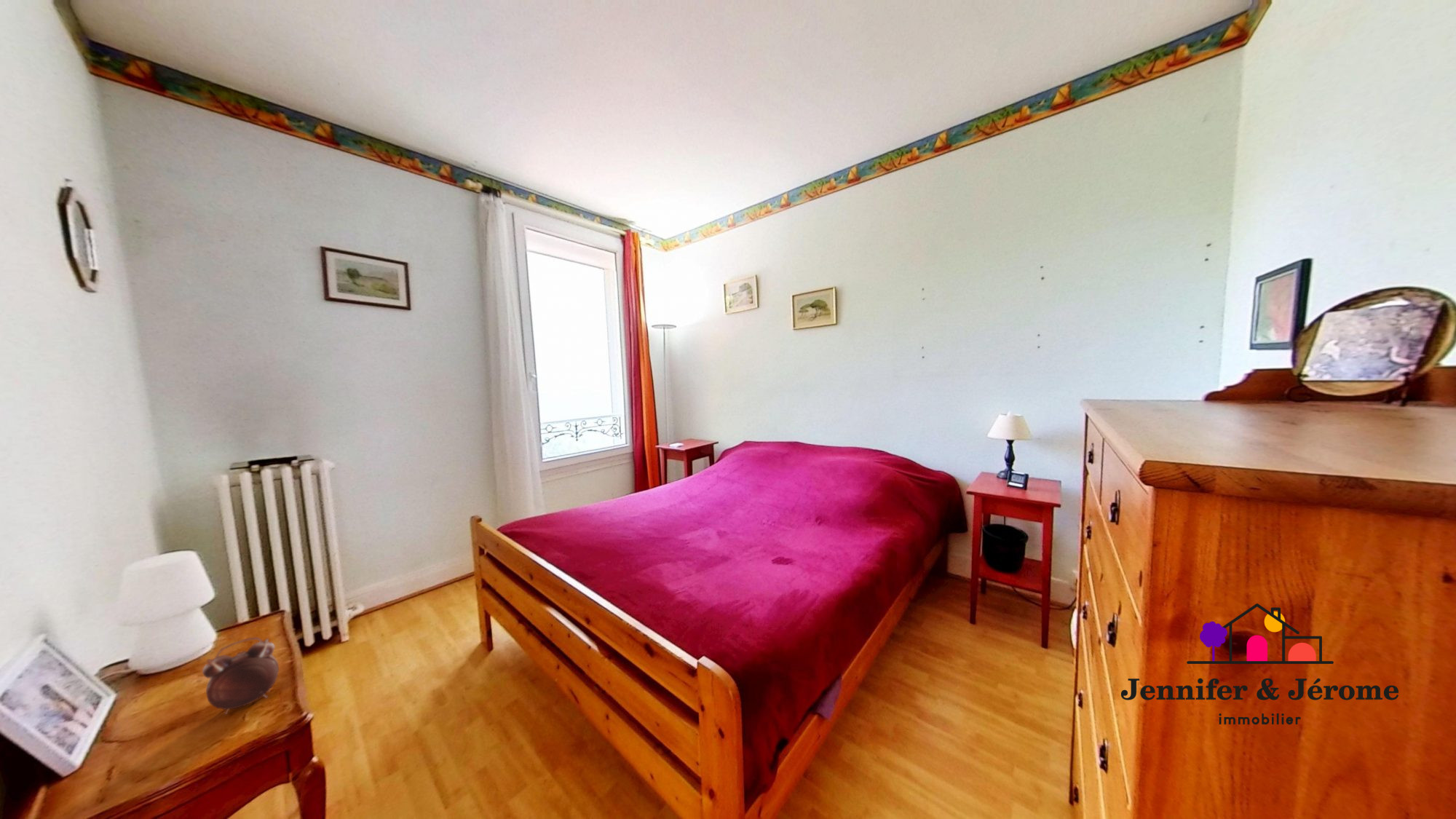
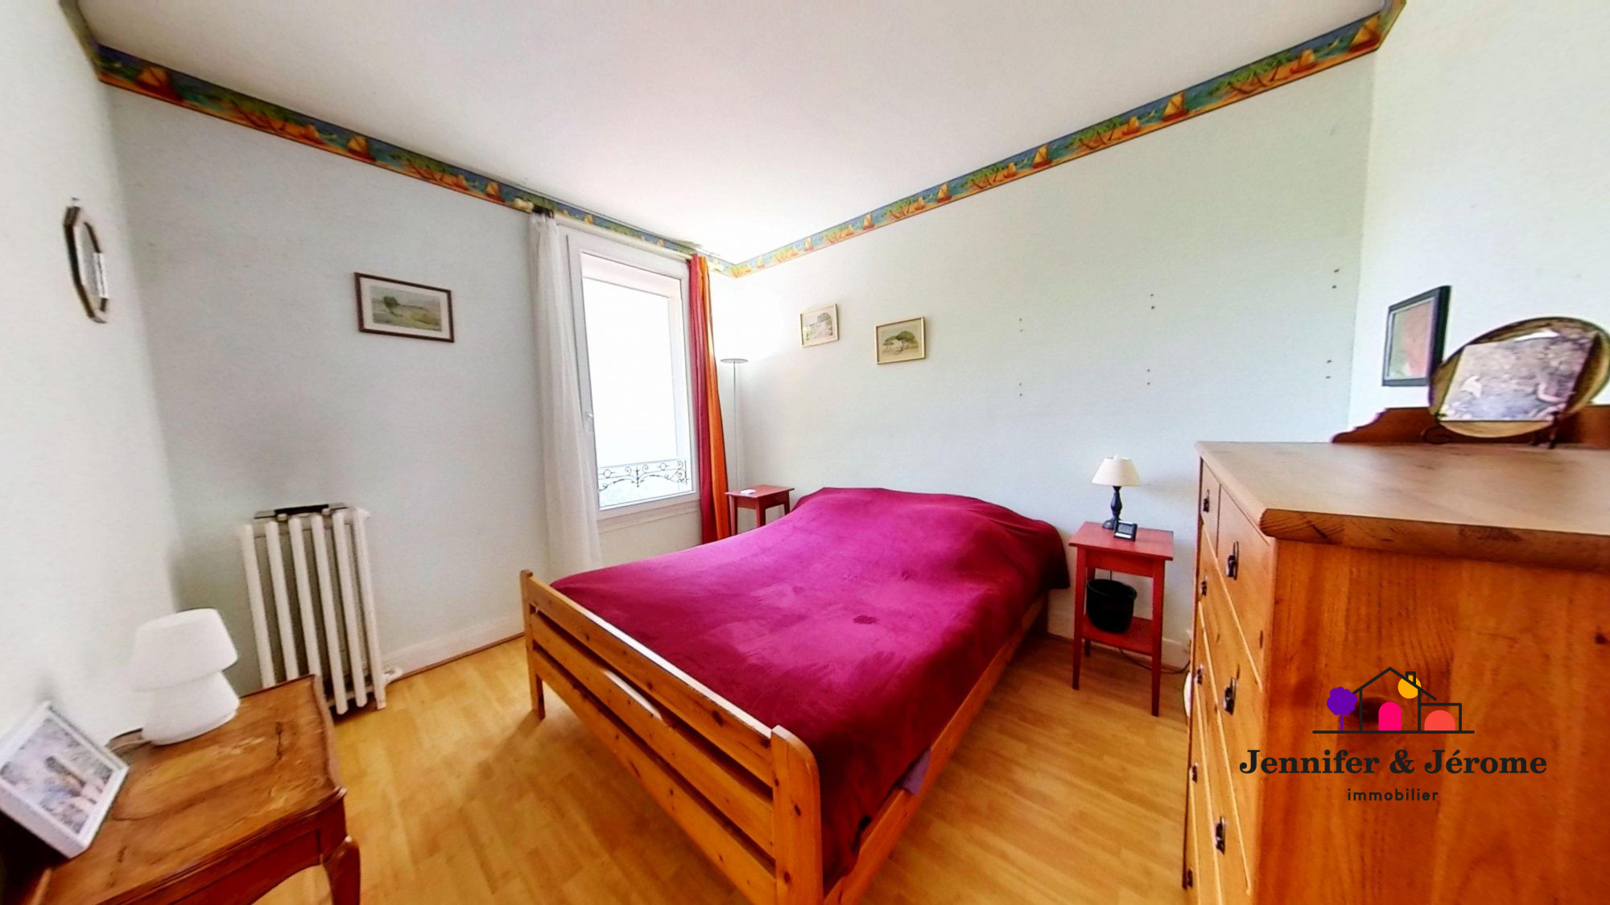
- alarm clock [202,636,280,715]
